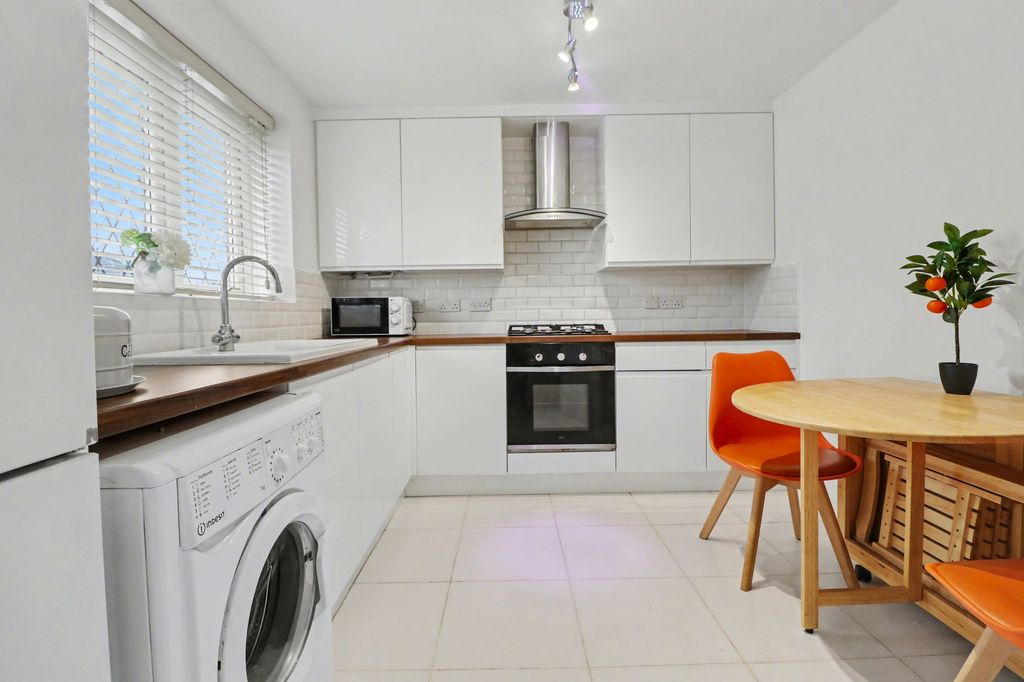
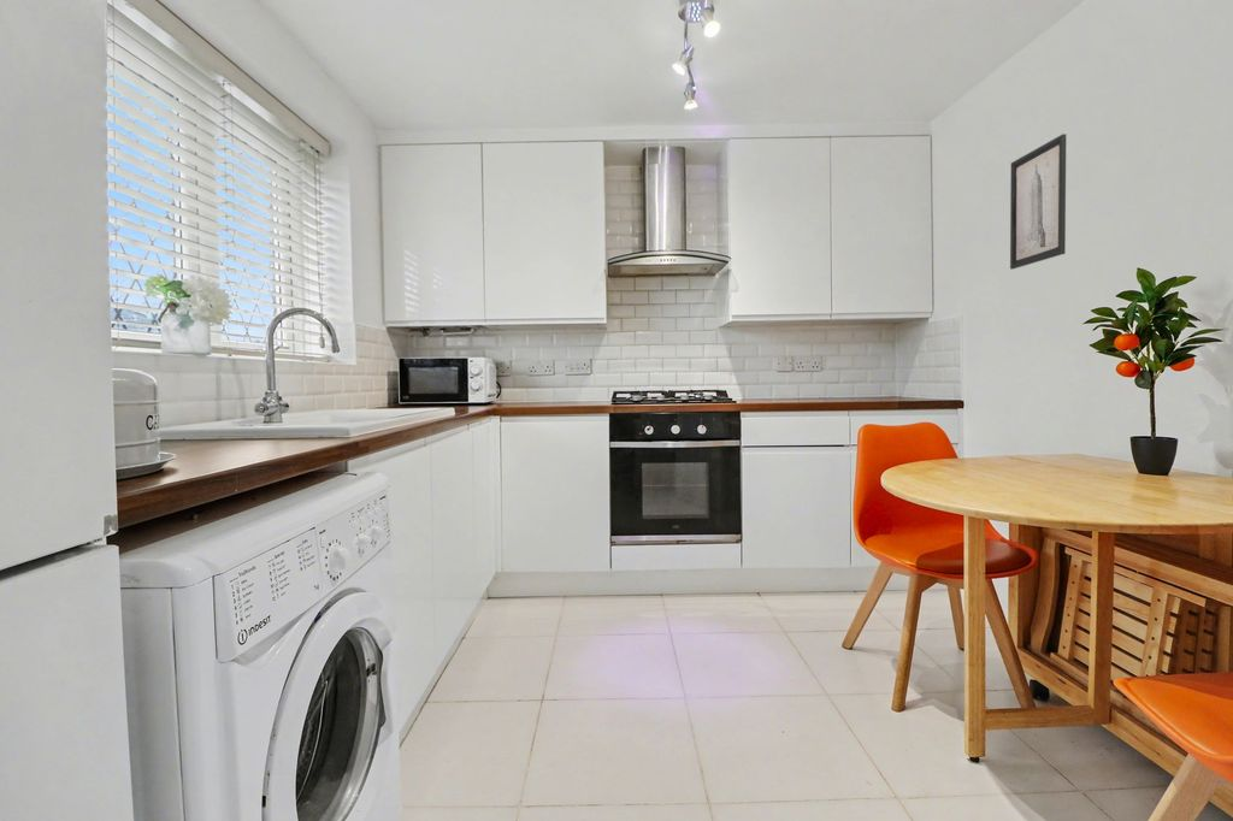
+ wall art [1009,132,1067,270]
